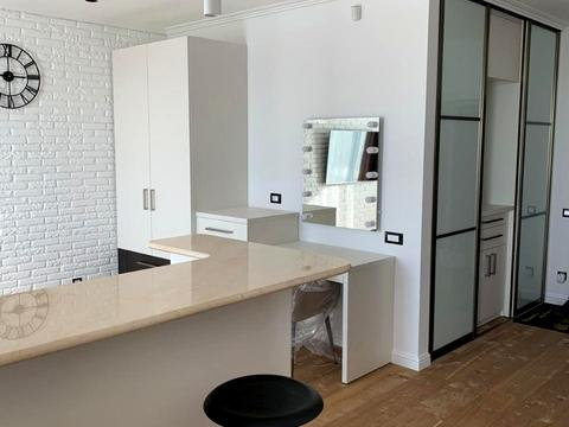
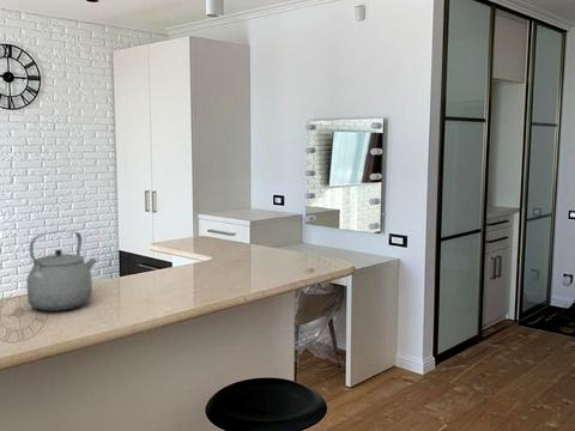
+ tea kettle [25,230,98,312]
